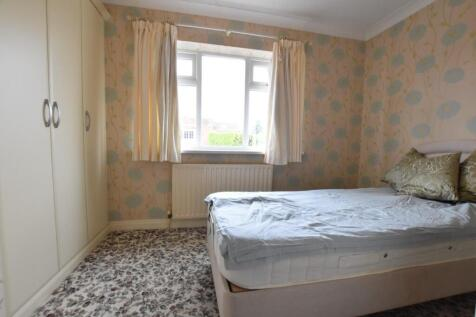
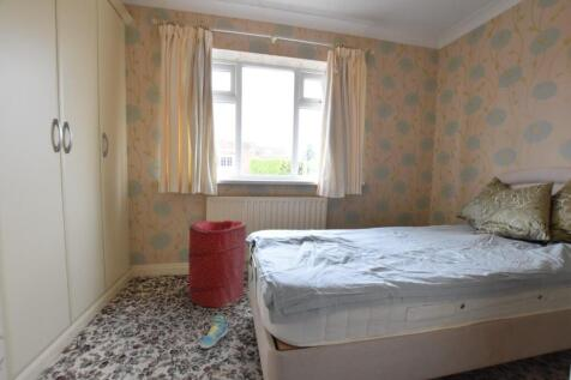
+ laundry hamper [187,219,247,309]
+ sneaker [199,313,229,350]
